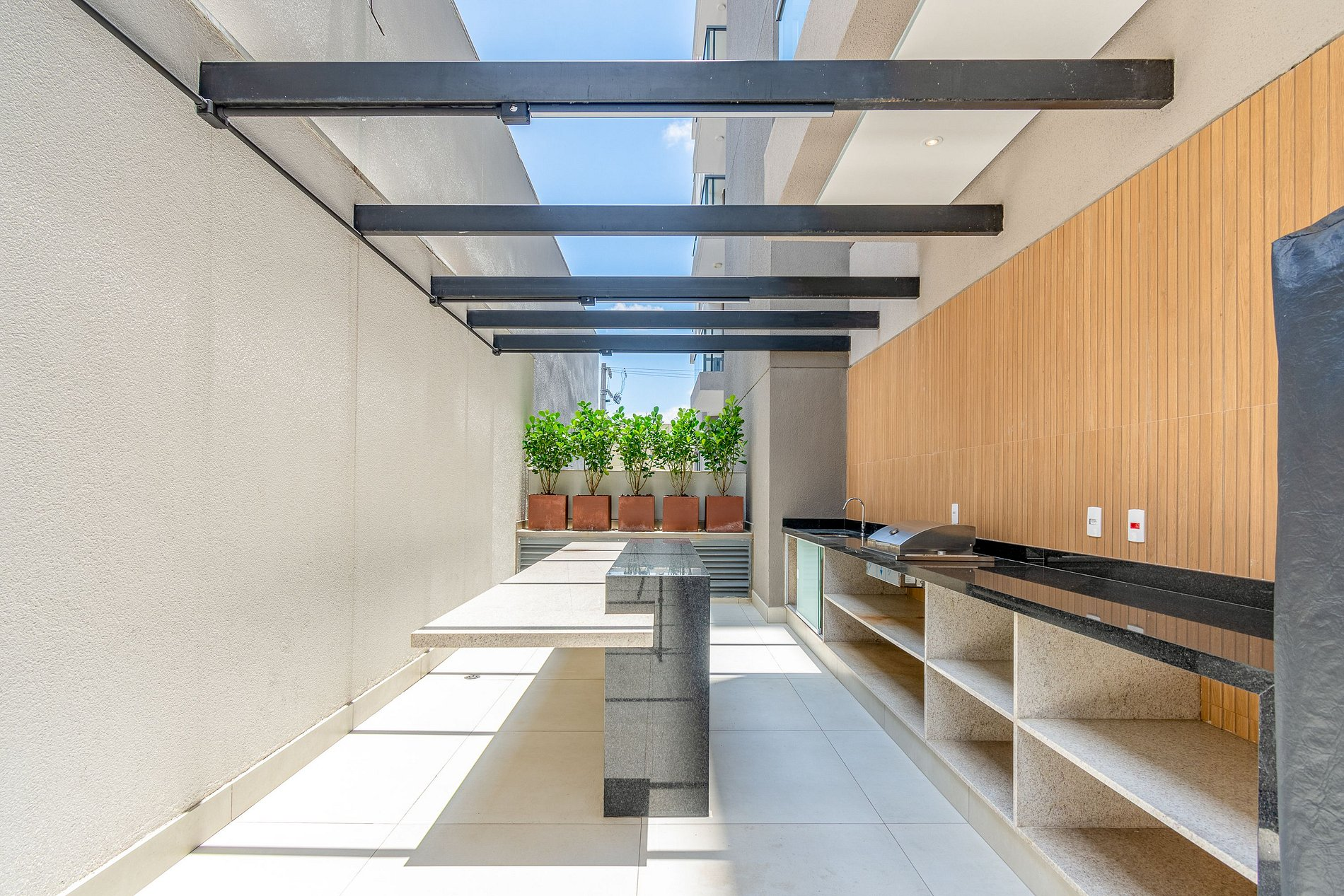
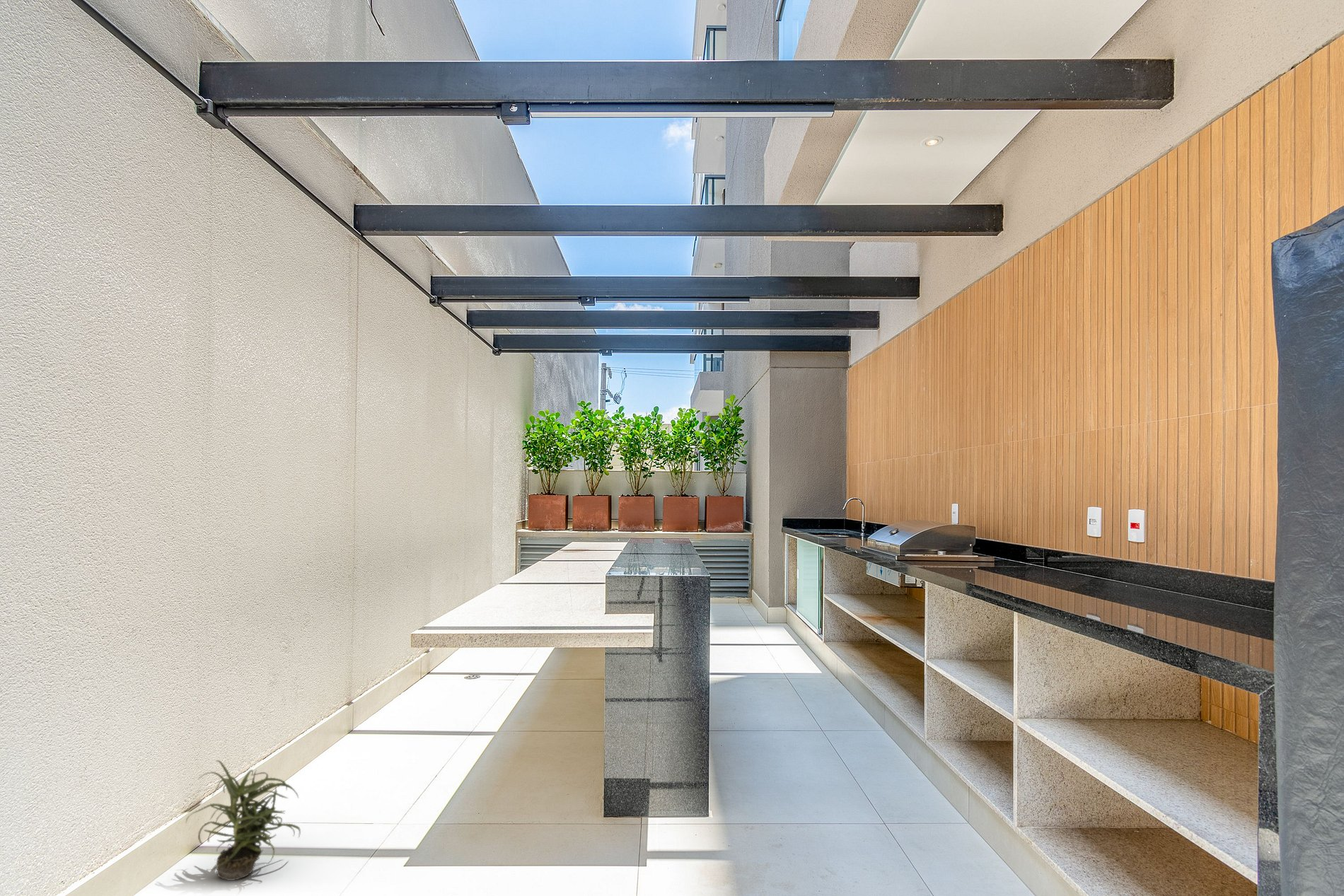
+ potted plant [185,760,301,881]
